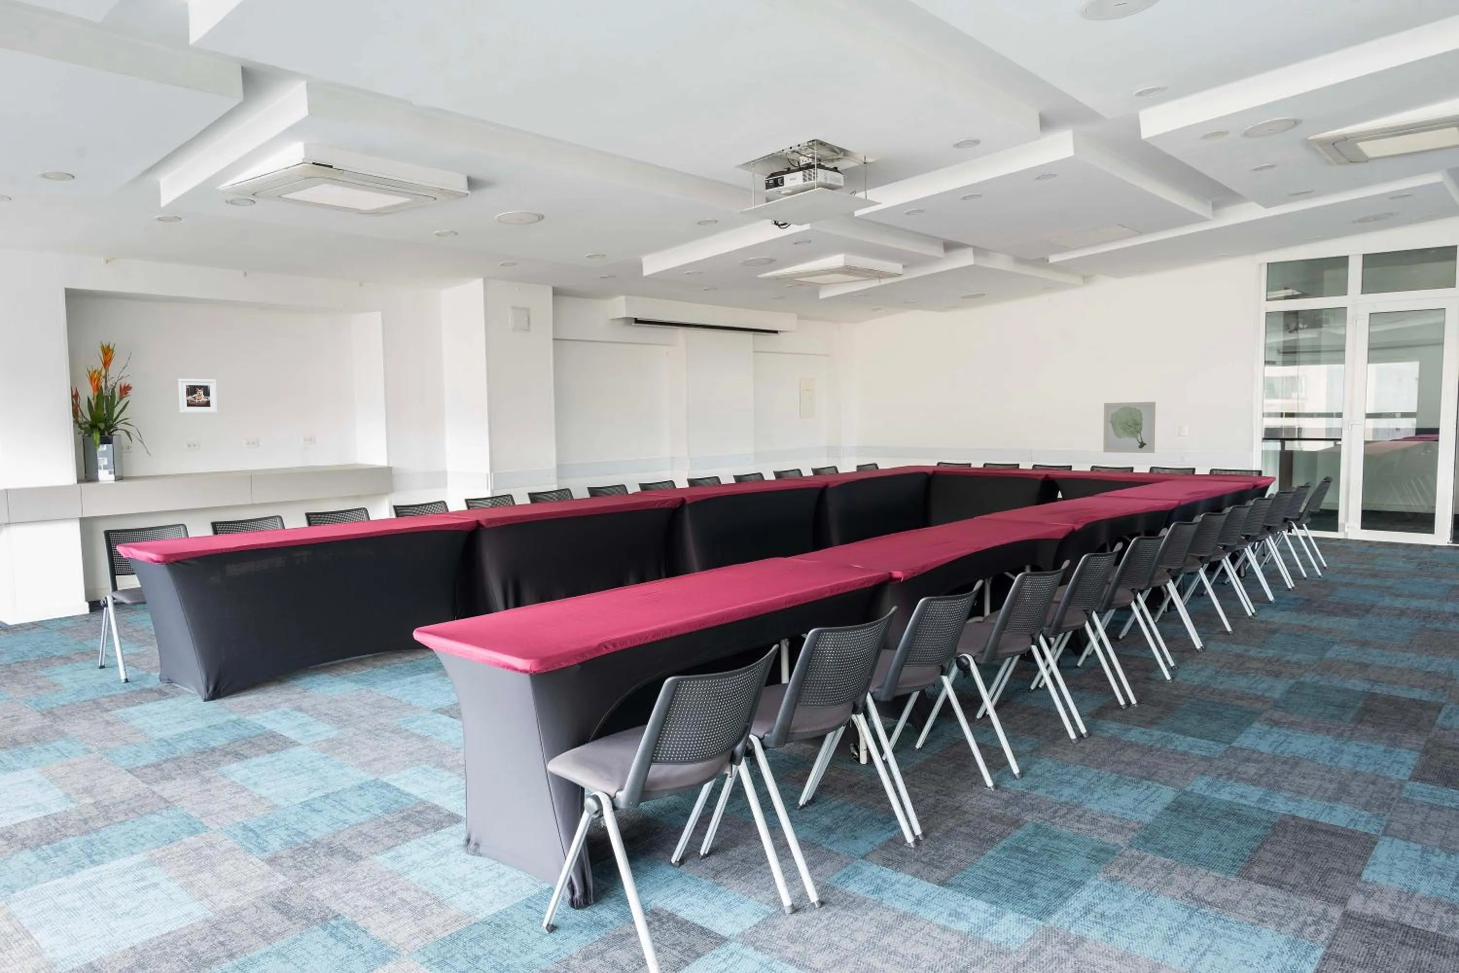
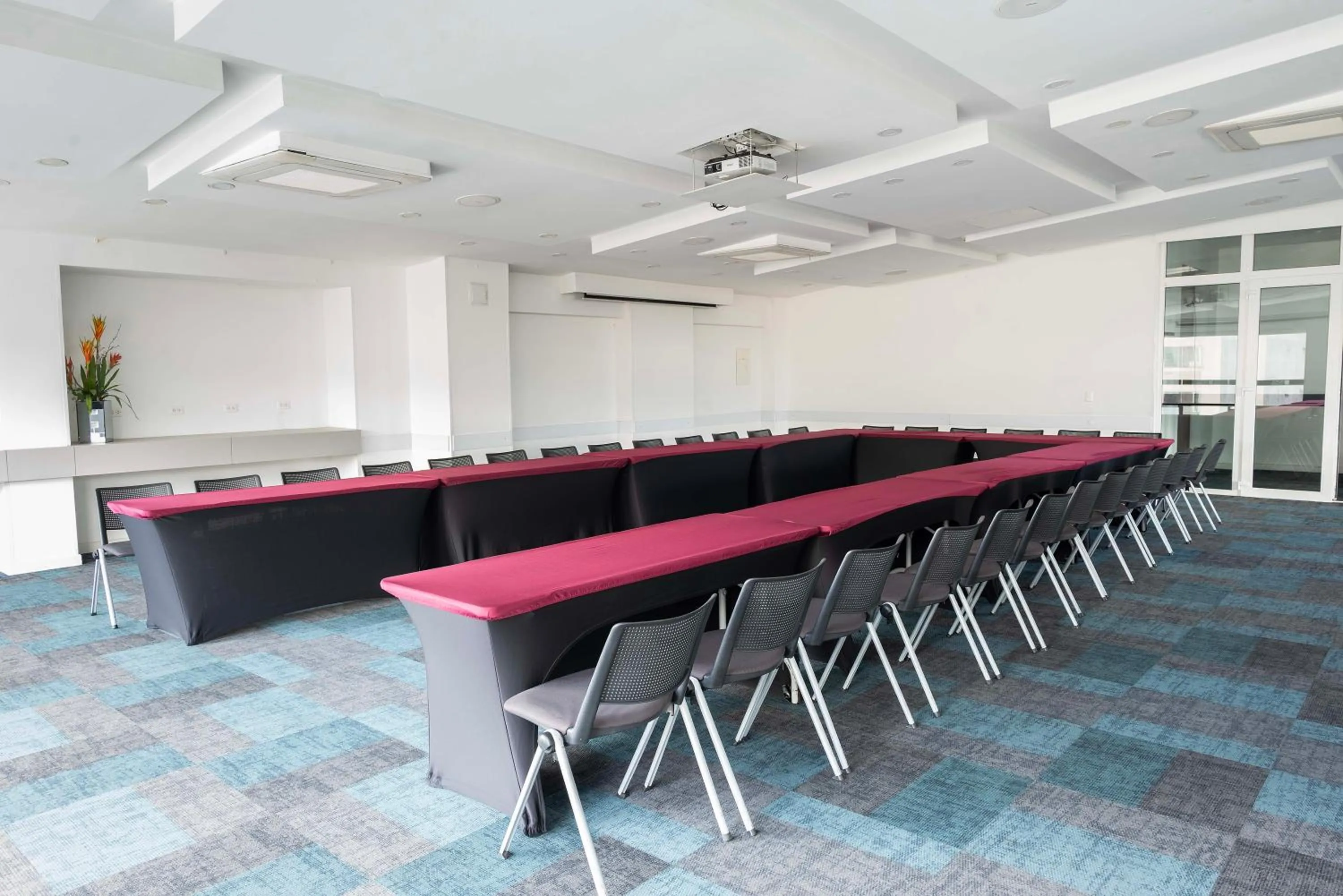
- wall art [1103,402,1156,454]
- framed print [177,378,218,414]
